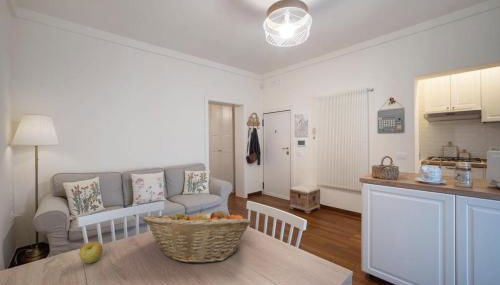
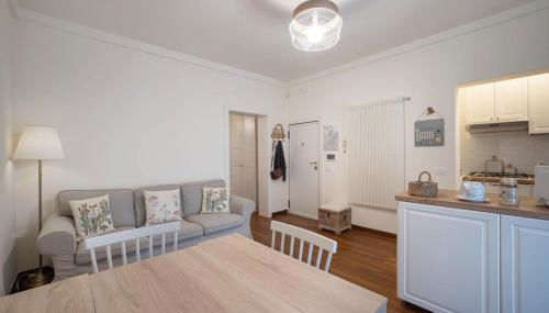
- apple [78,241,104,264]
- fruit basket [141,206,252,265]
